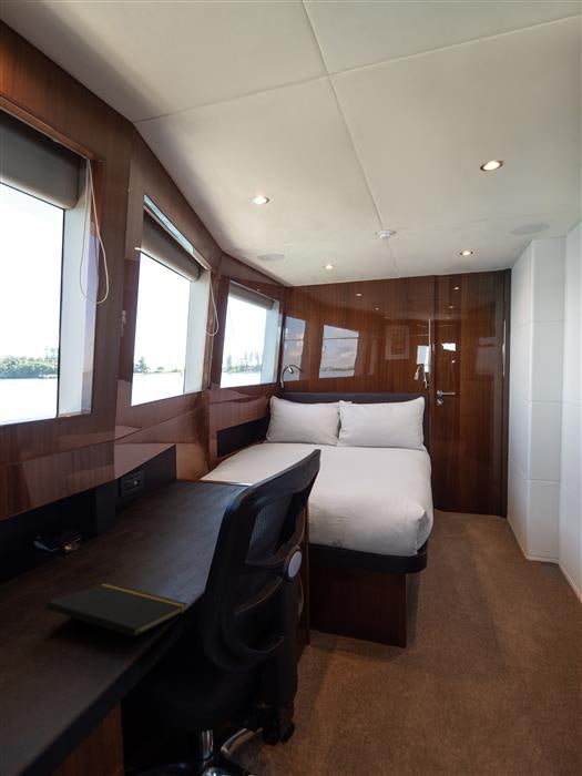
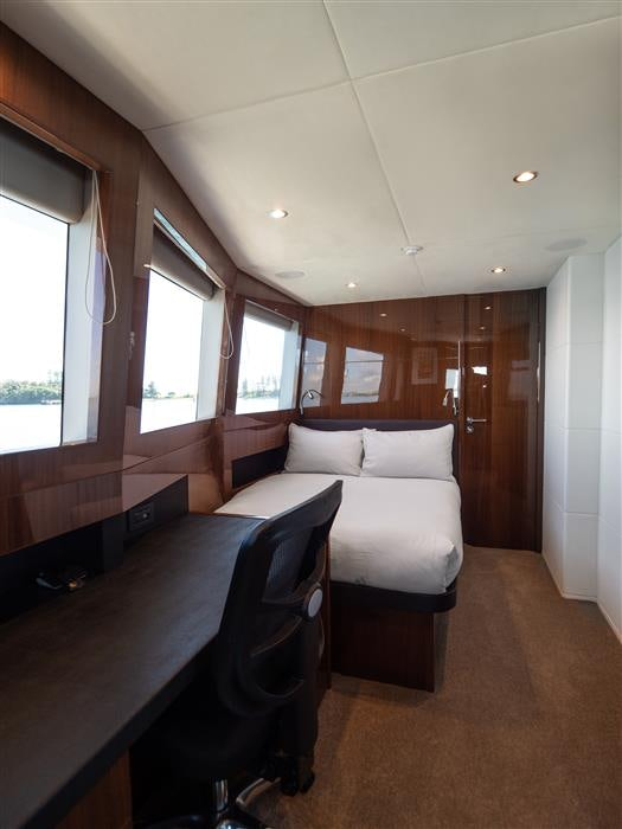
- notepad [44,582,188,656]
